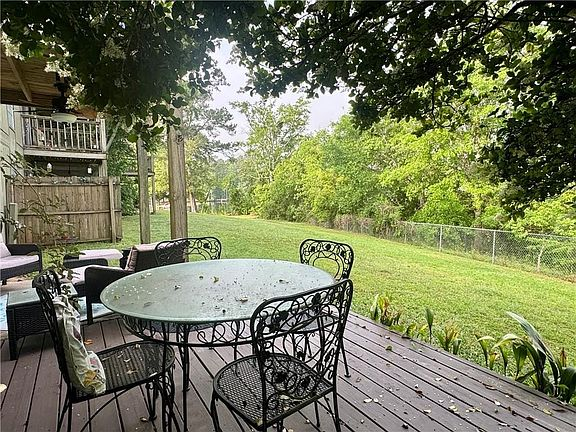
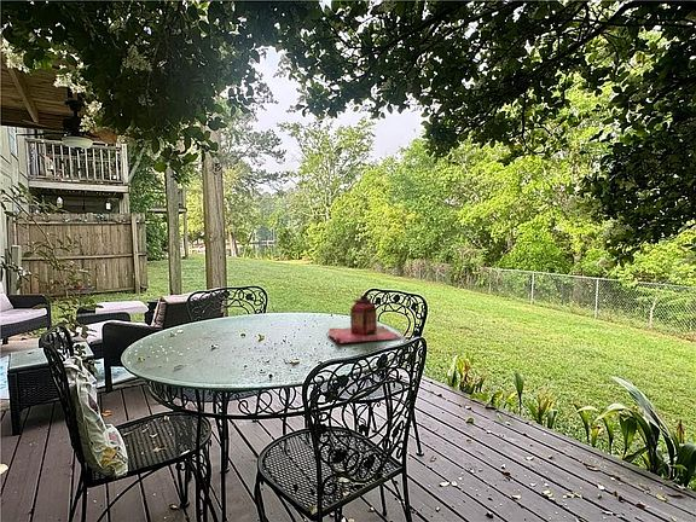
+ lantern [326,295,402,344]
